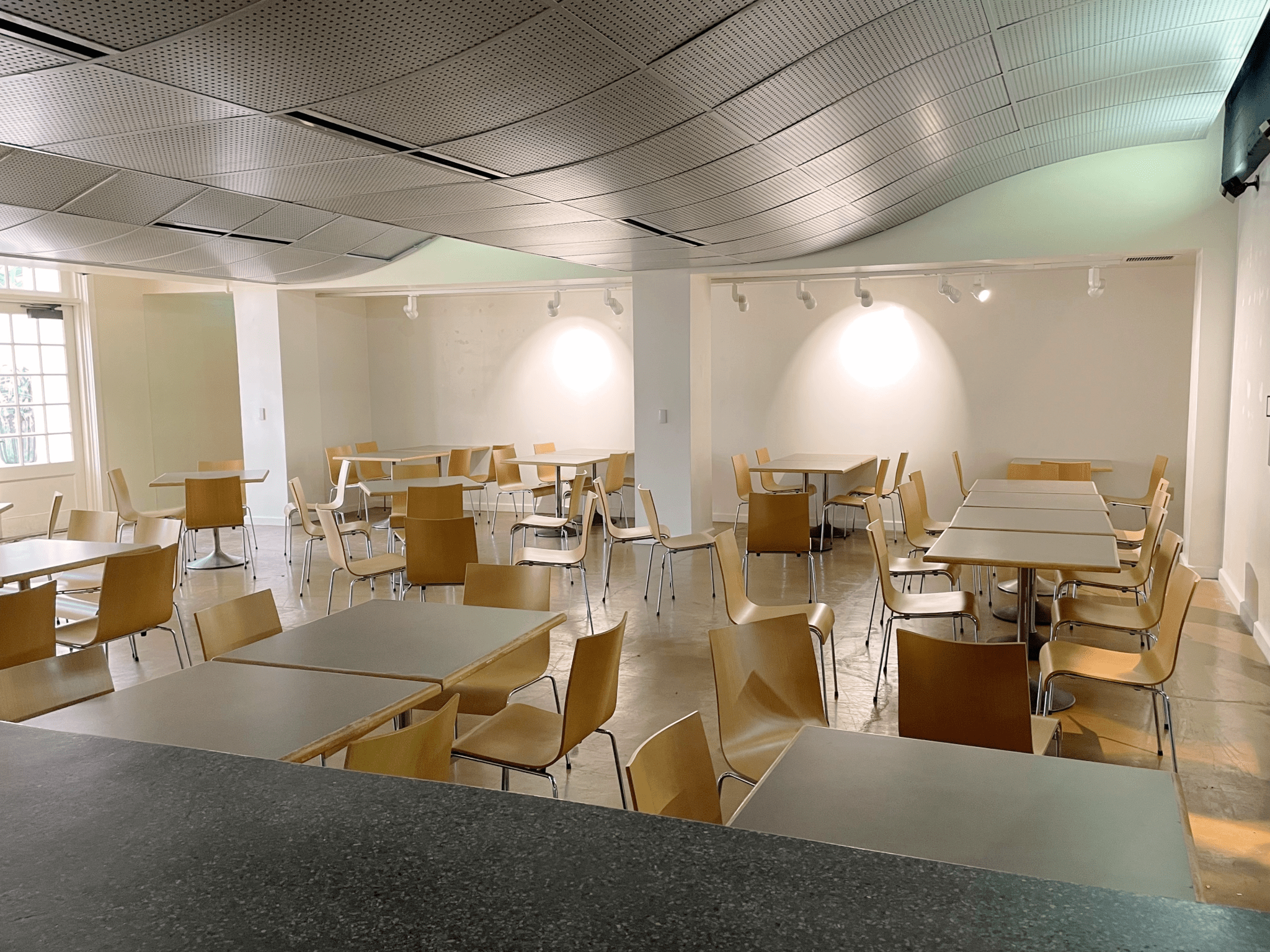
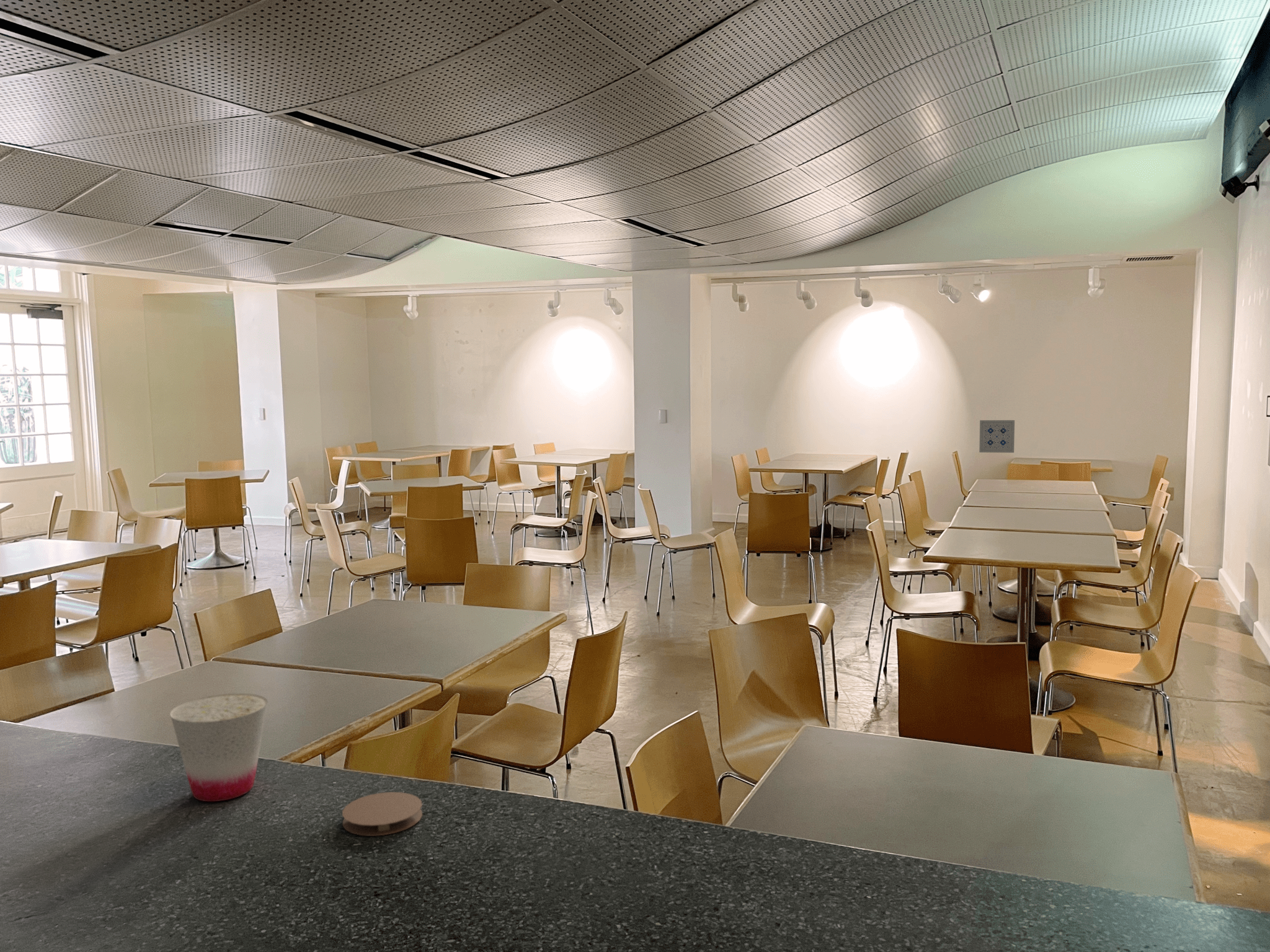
+ cup [169,693,268,802]
+ wall art [979,420,1015,453]
+ coaster [342,791,423,837]
